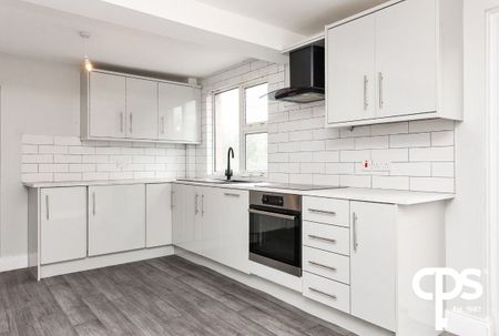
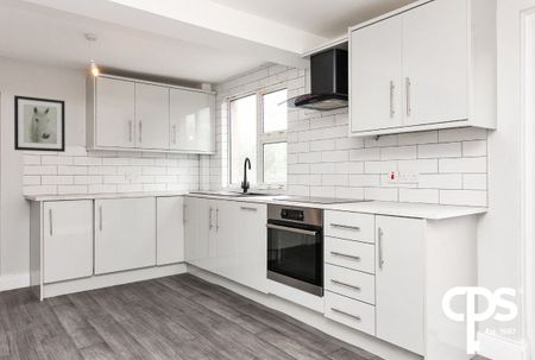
+ wall art [13,94,67,153]
